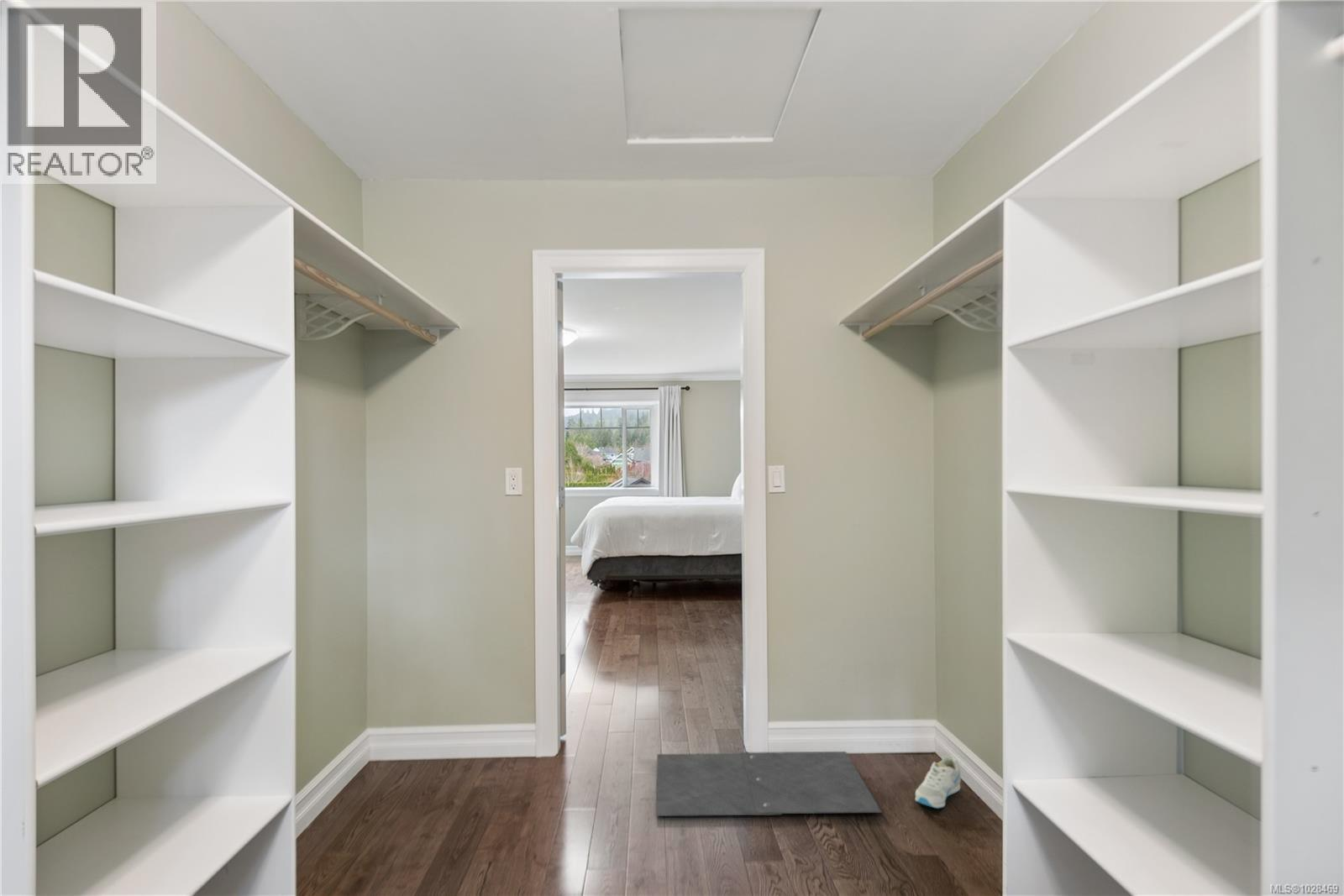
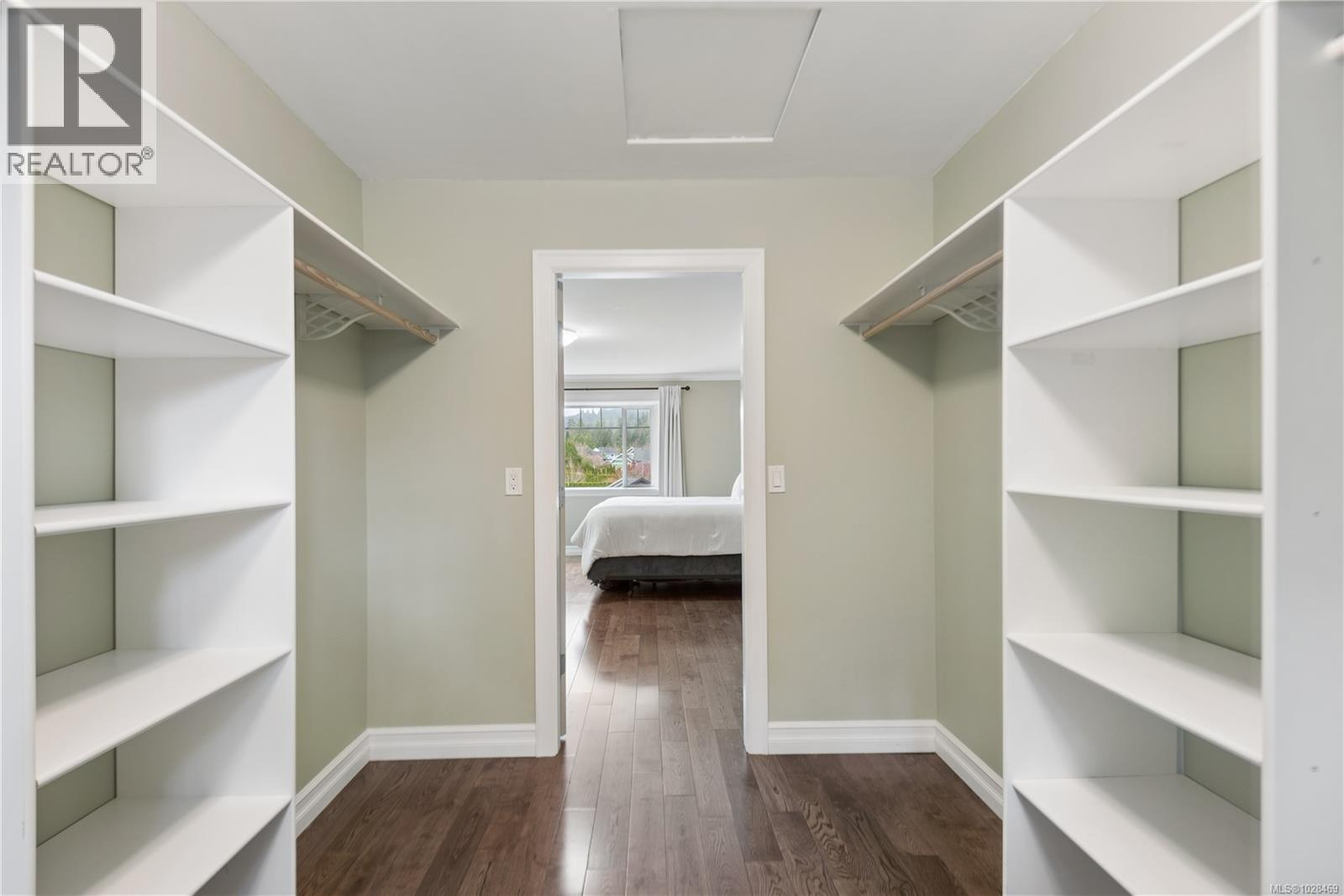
- sneaker [915,755,962,810]
- door mat [655,751,883,817]
